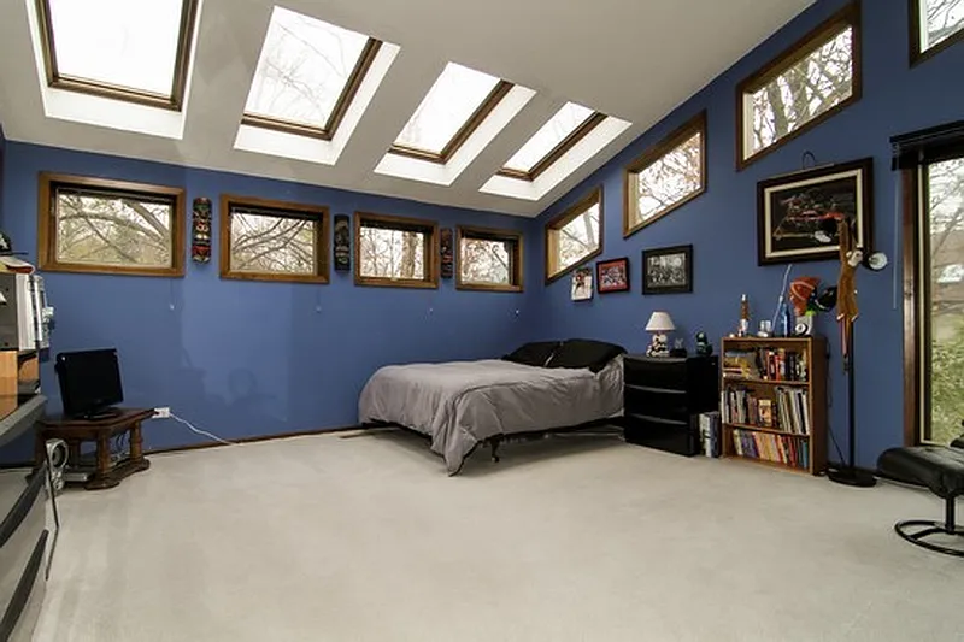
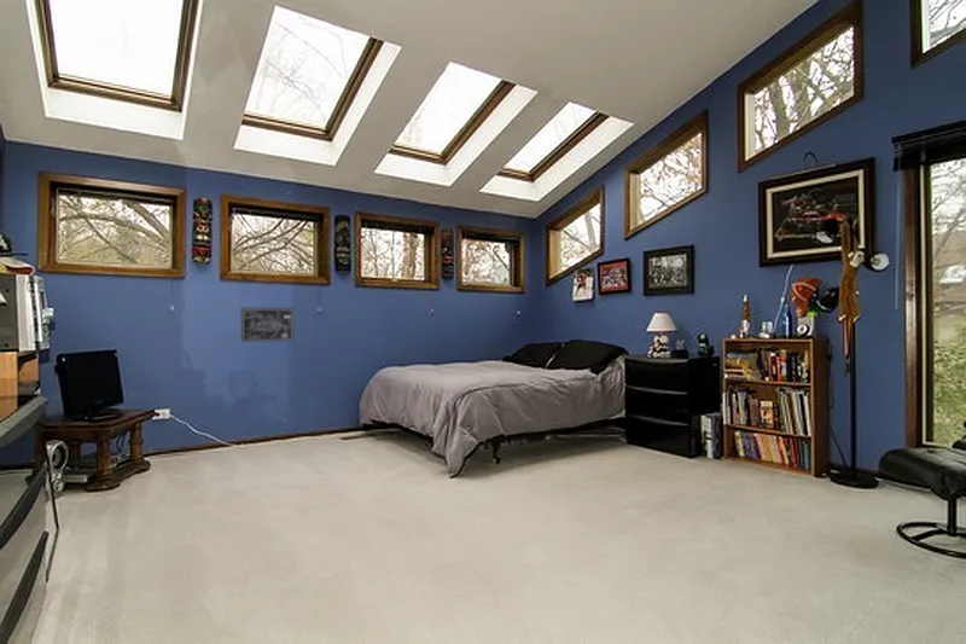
+ wall art [240,307,295,343]
